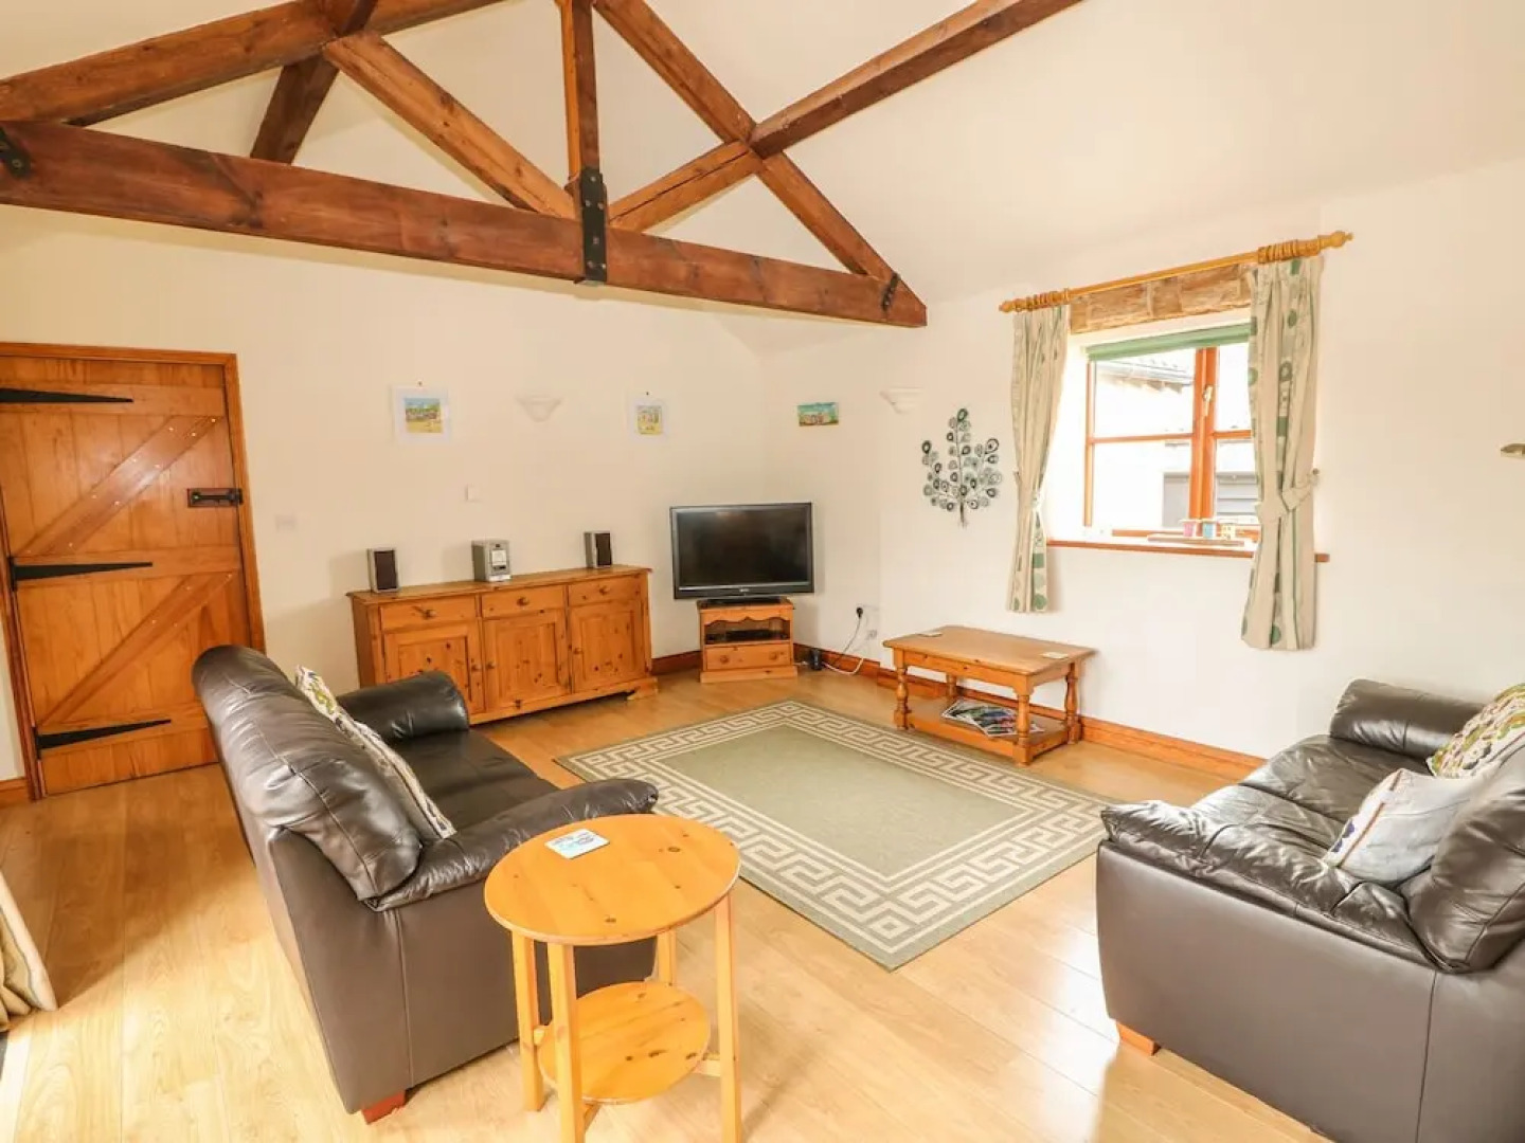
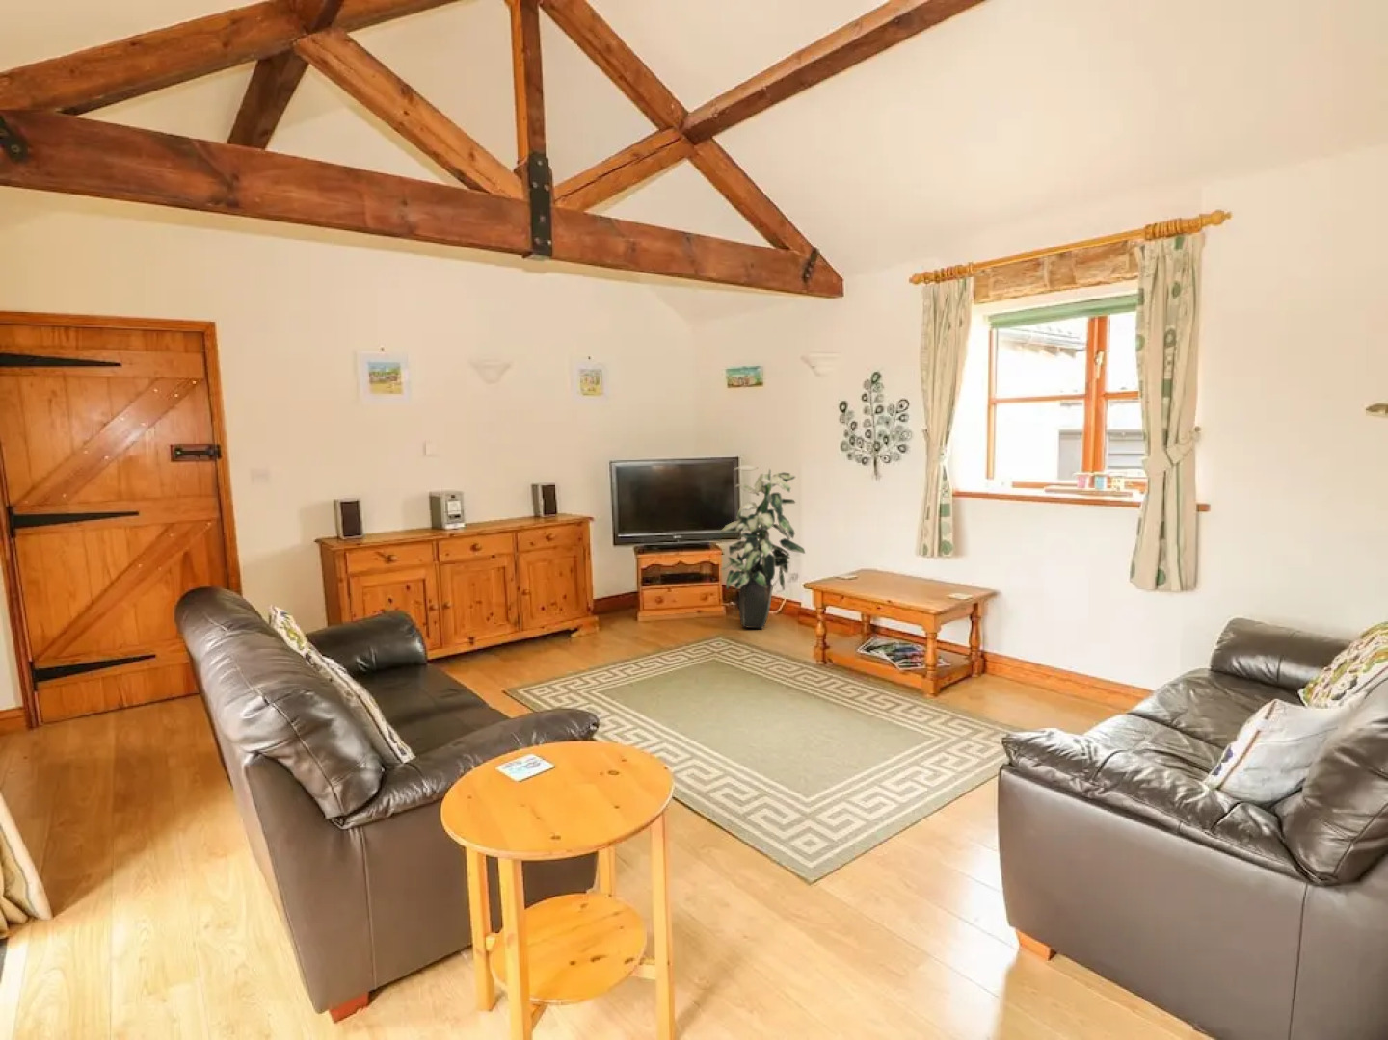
+ indoor plant [720,464,807,629]
